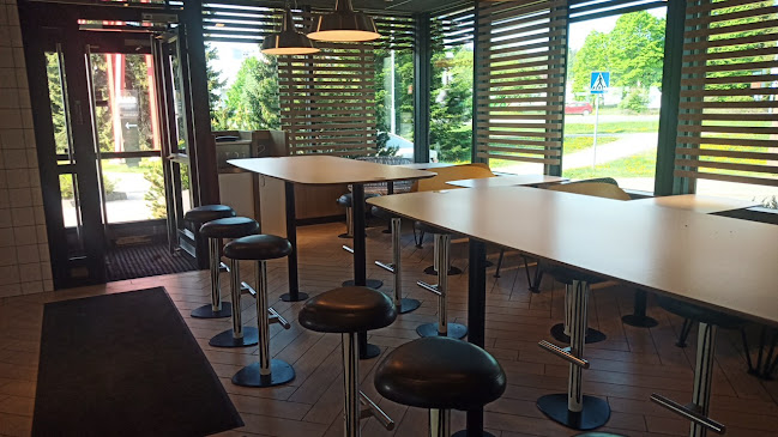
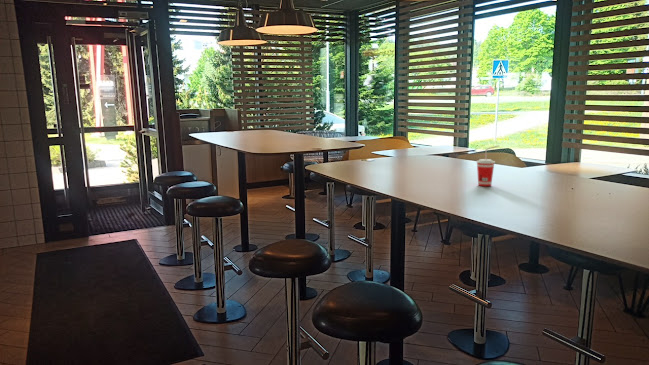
+ beverage cup [475,144,500,187]
